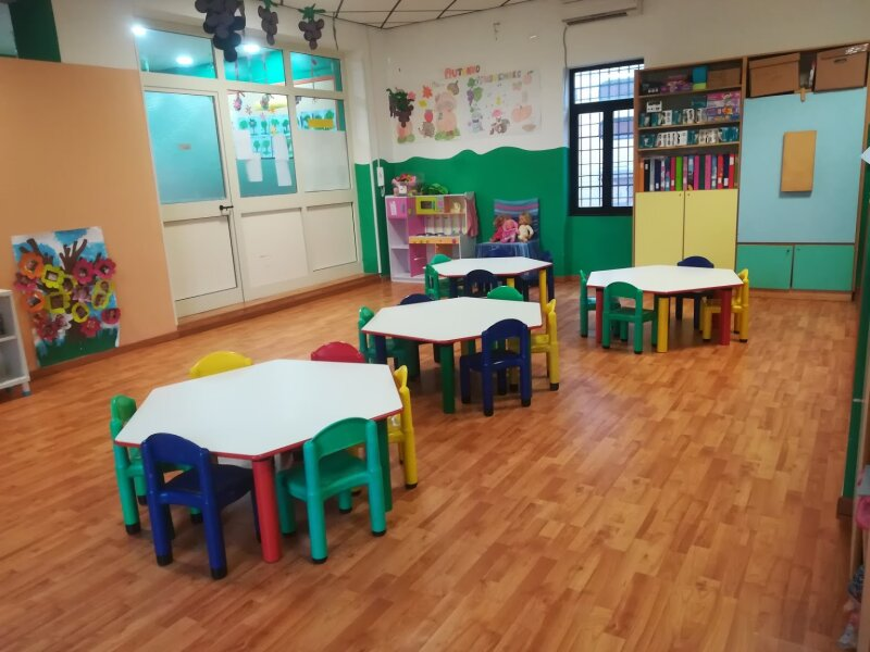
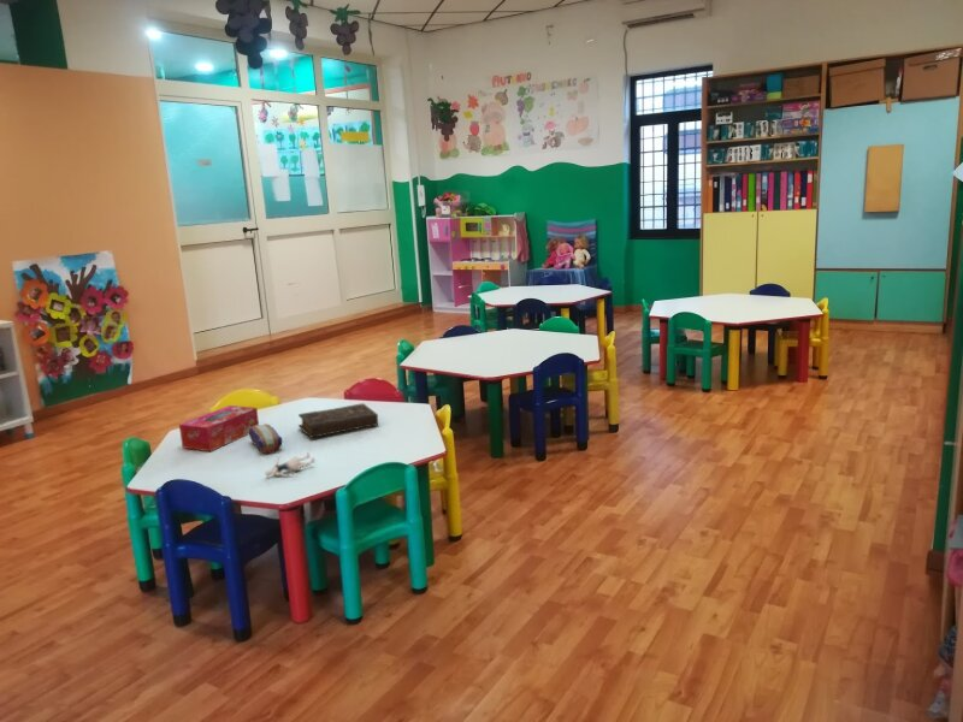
+ pencil case [248,422,283,455]
+ tissue box [178,404,260,452]
+ book [297,402,379,439]
+ action figure [265,451,315,478]
